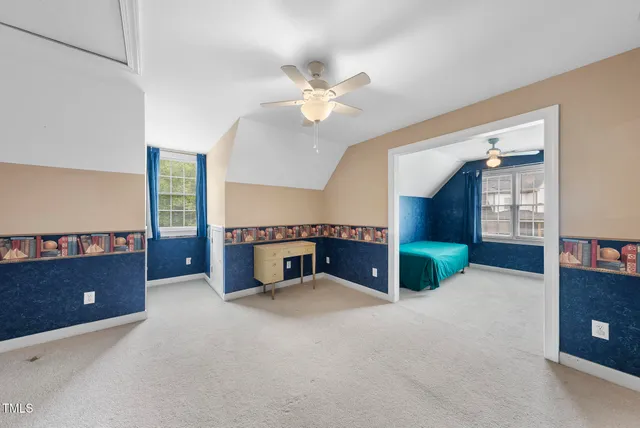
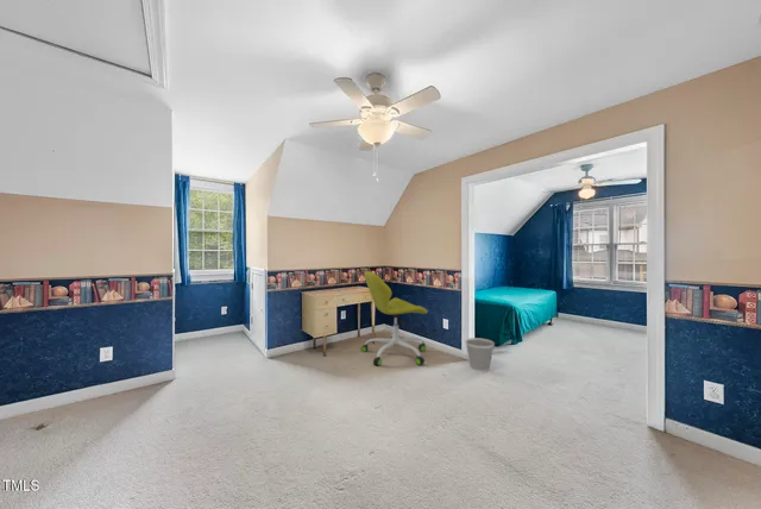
+ office chair [360,270,429,367]
+ wastebasket [464,337,496,373]
